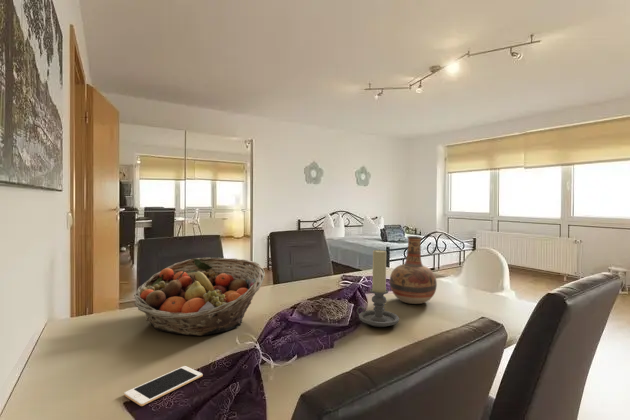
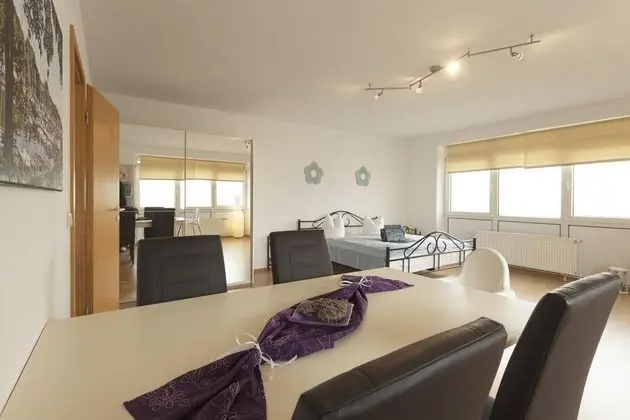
- vase [389,235,438,305]
- fruit basket [133,257,266,337]
- cell phone [123,365,203,407]
- candle holder [356,249,400,328]
